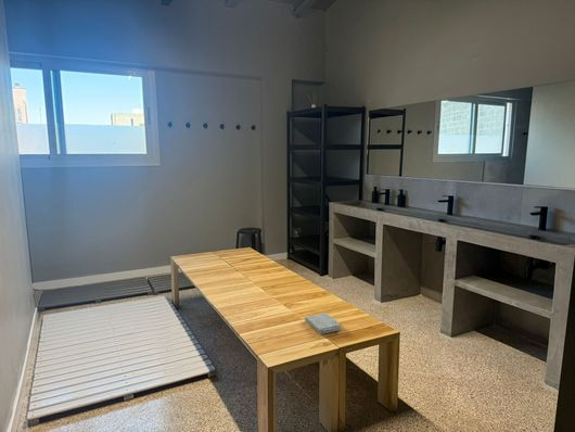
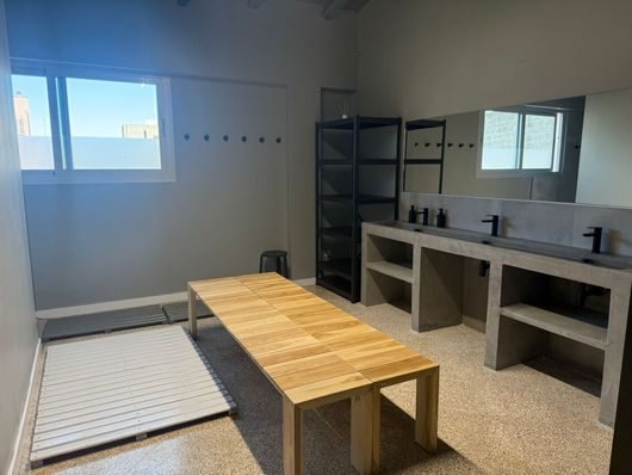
- washcloth [304,313,342,335]
